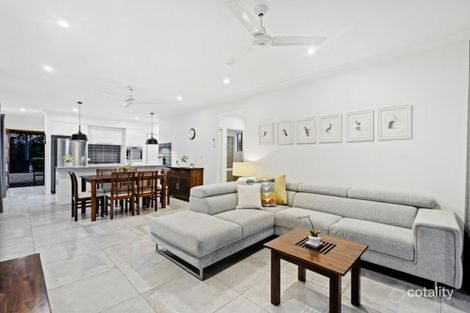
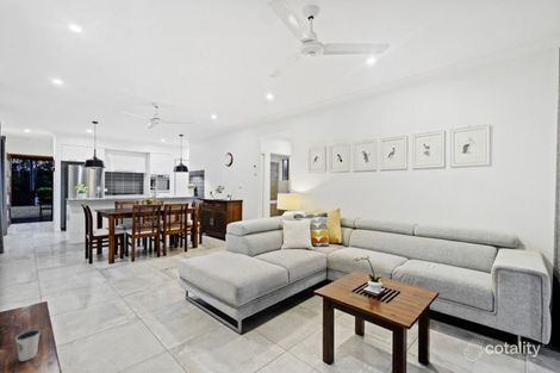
+ dixie cup [14,329,42,362]
